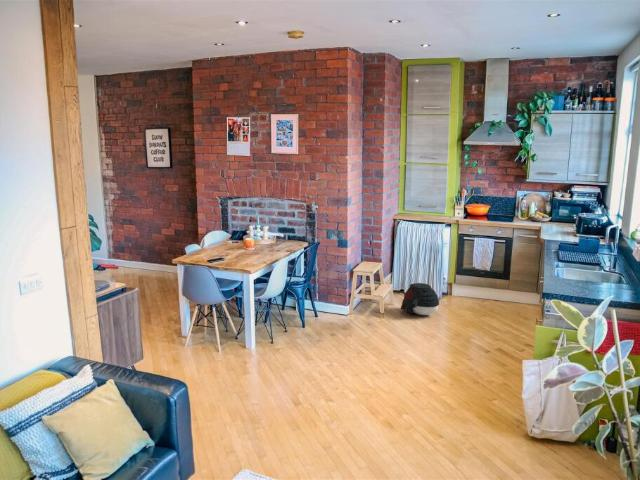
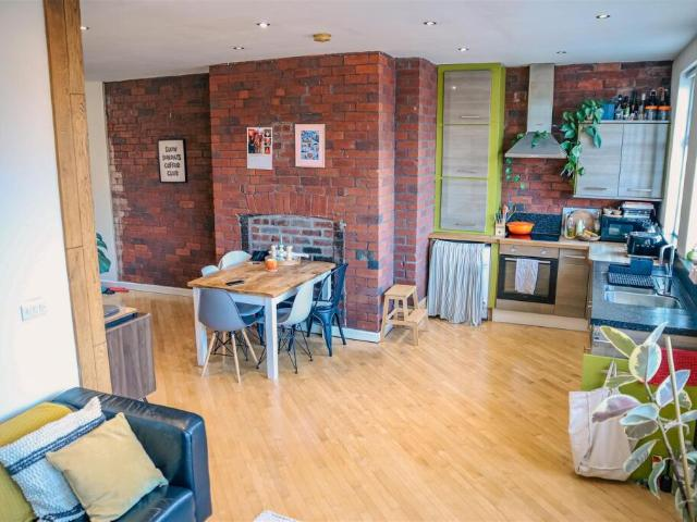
- helmet [400,282,440,316]
